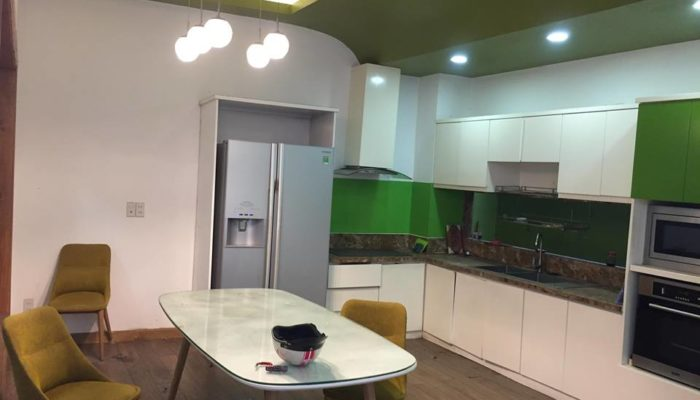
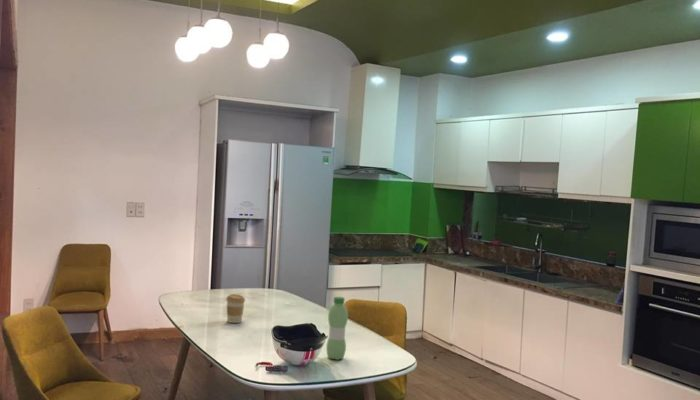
+ water bottle [325,296,349,361]
+ coffee cup [225,293,246,324]
